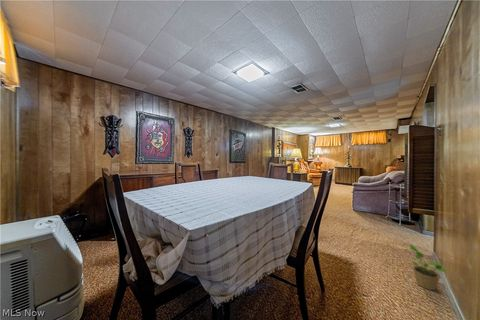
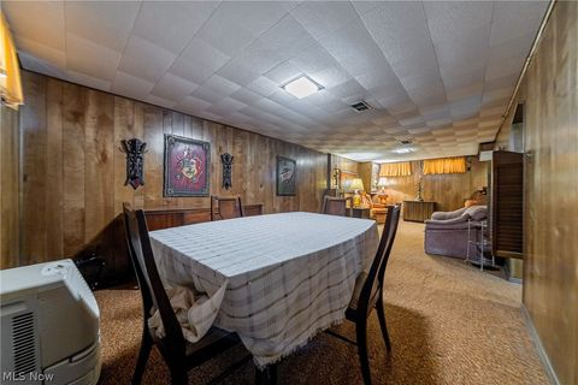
- potted plant [409,244,448,291]
